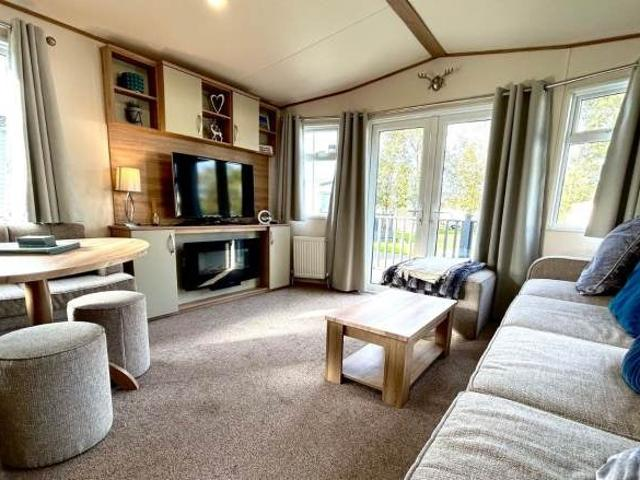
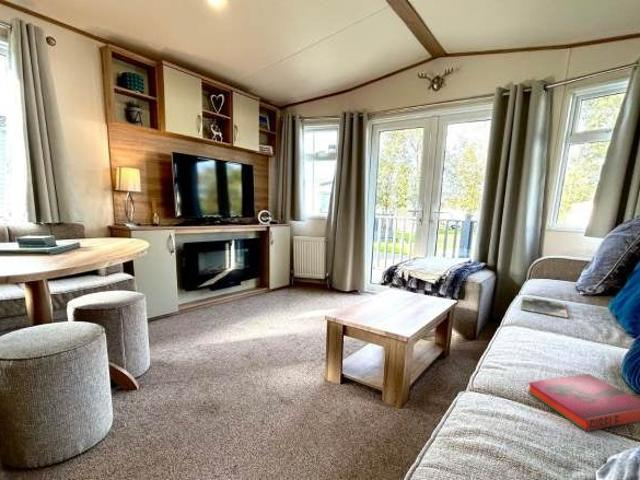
+ hardback book [526,373,640,433]
+ magazine [520,296,569,319]
